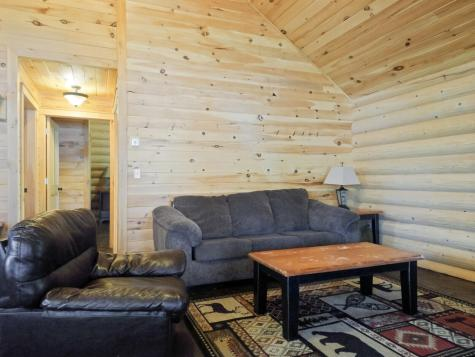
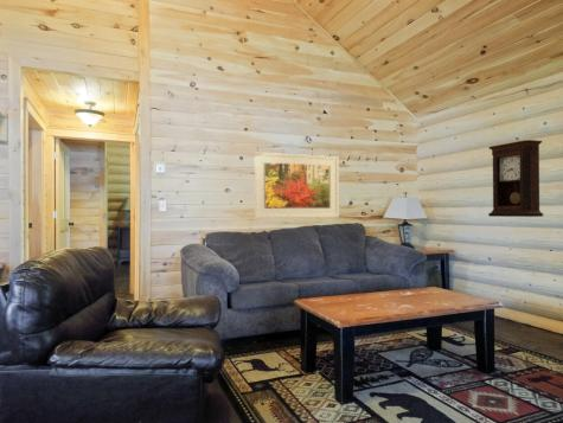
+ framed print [252,152,340,219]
+ pendulum clock [487,139,544,218]
